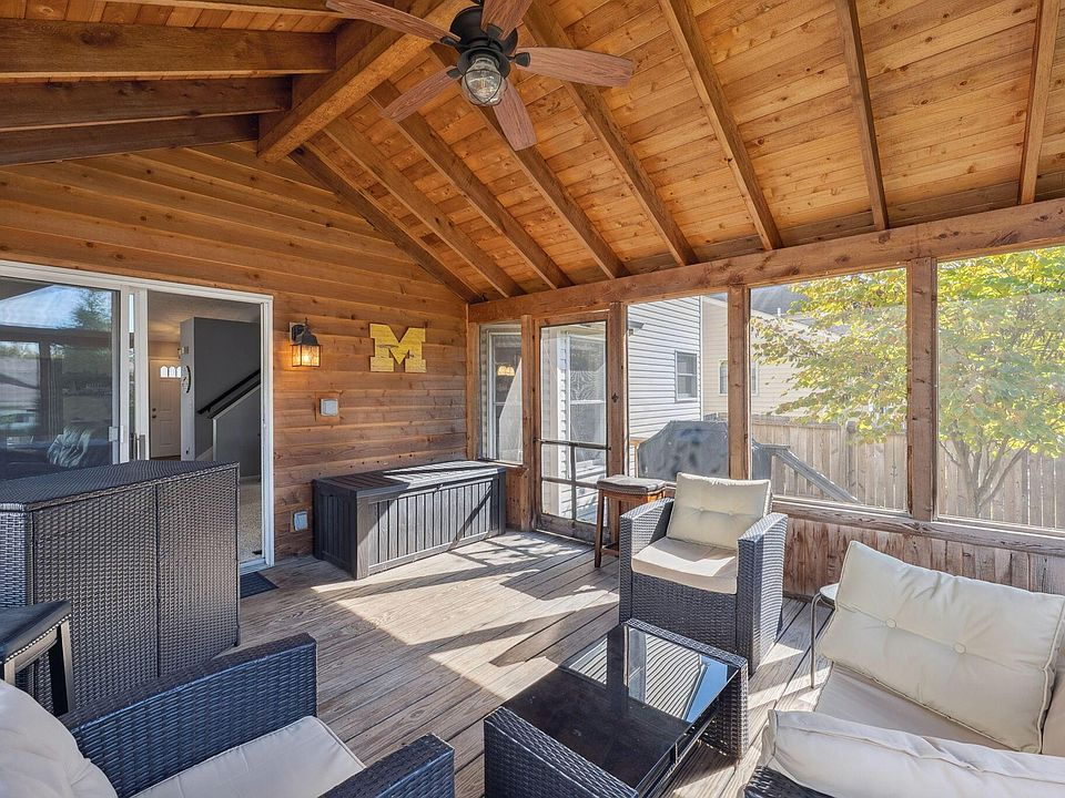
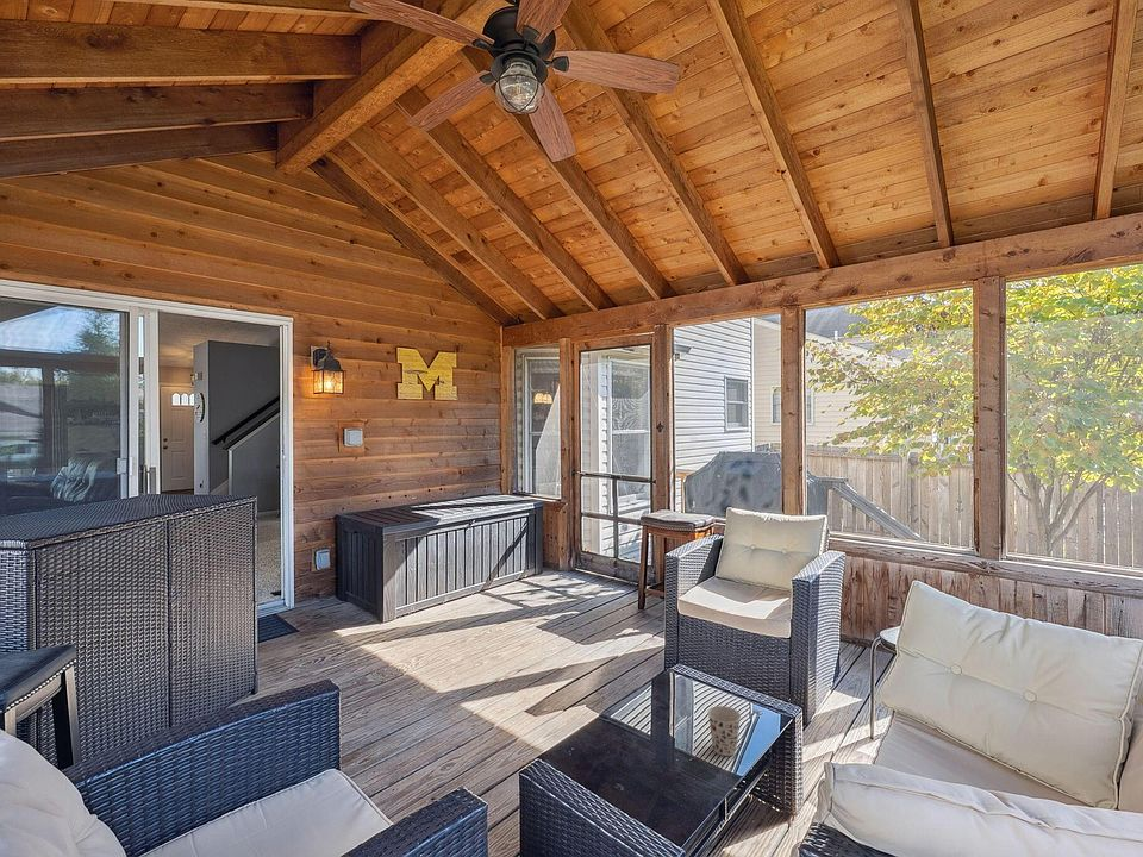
+ cup [707,705,742,757]
